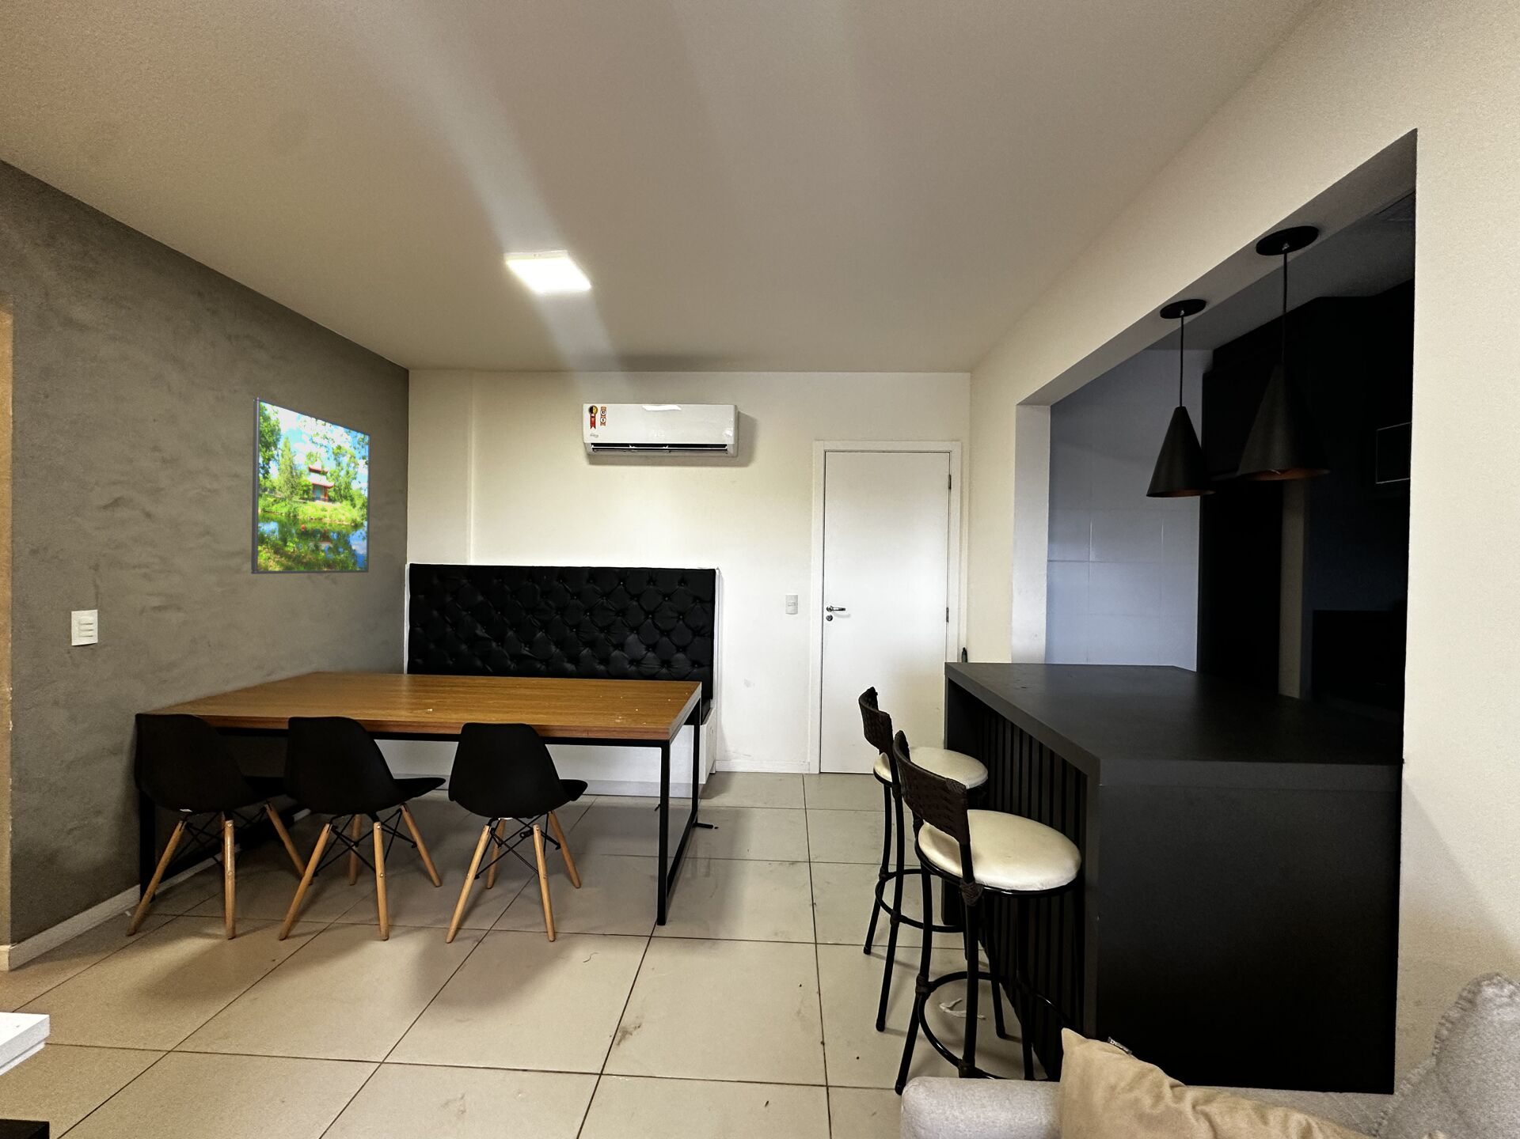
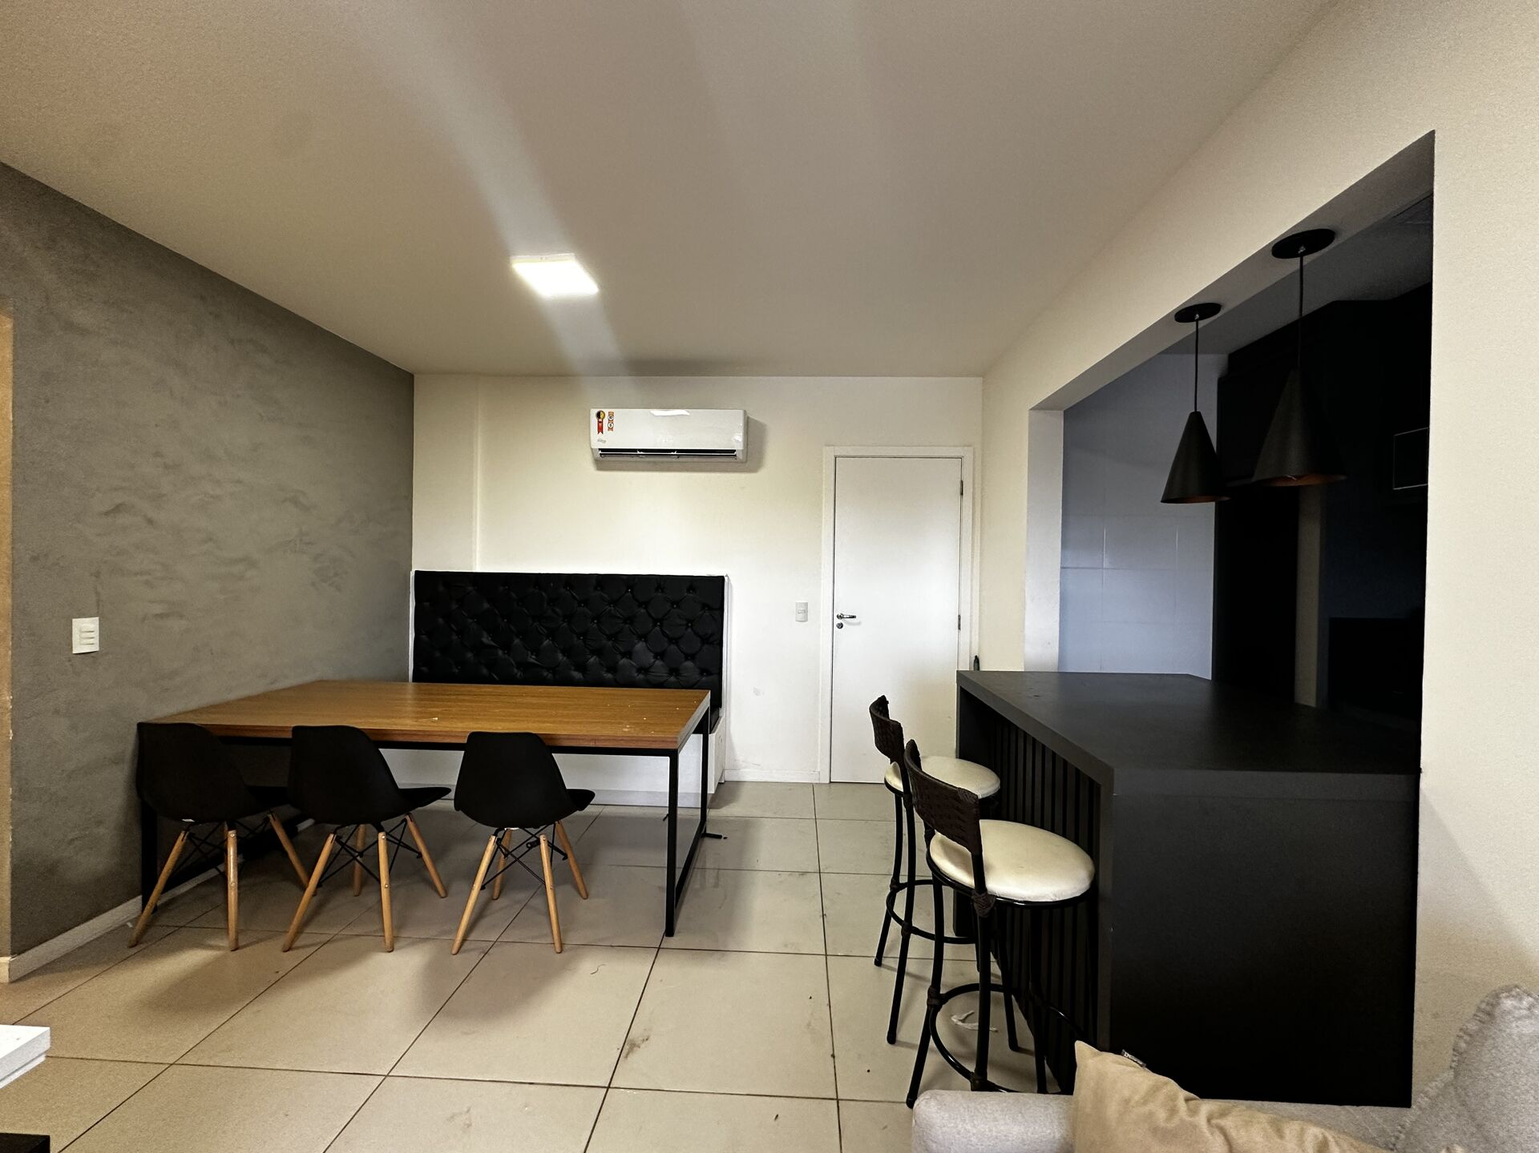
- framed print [250,396,371,575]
